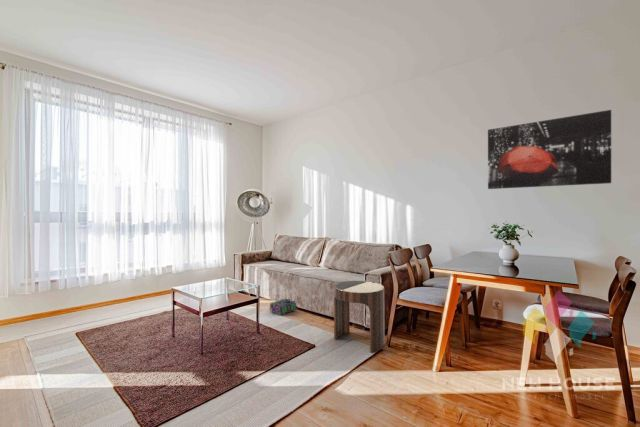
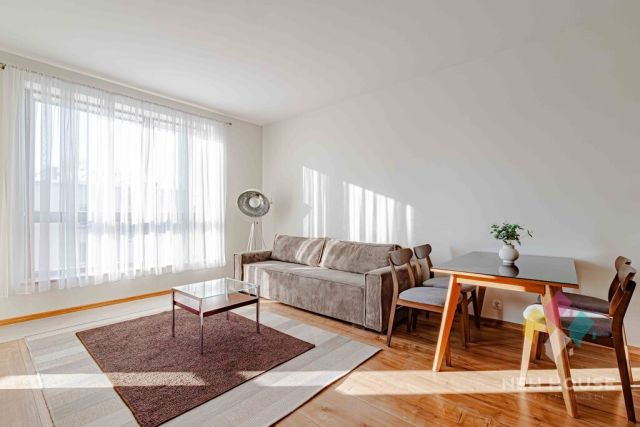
- side table [333,280,386,353]
- backpack [269,296,299,316]
- wall art [487,109,612,190]
